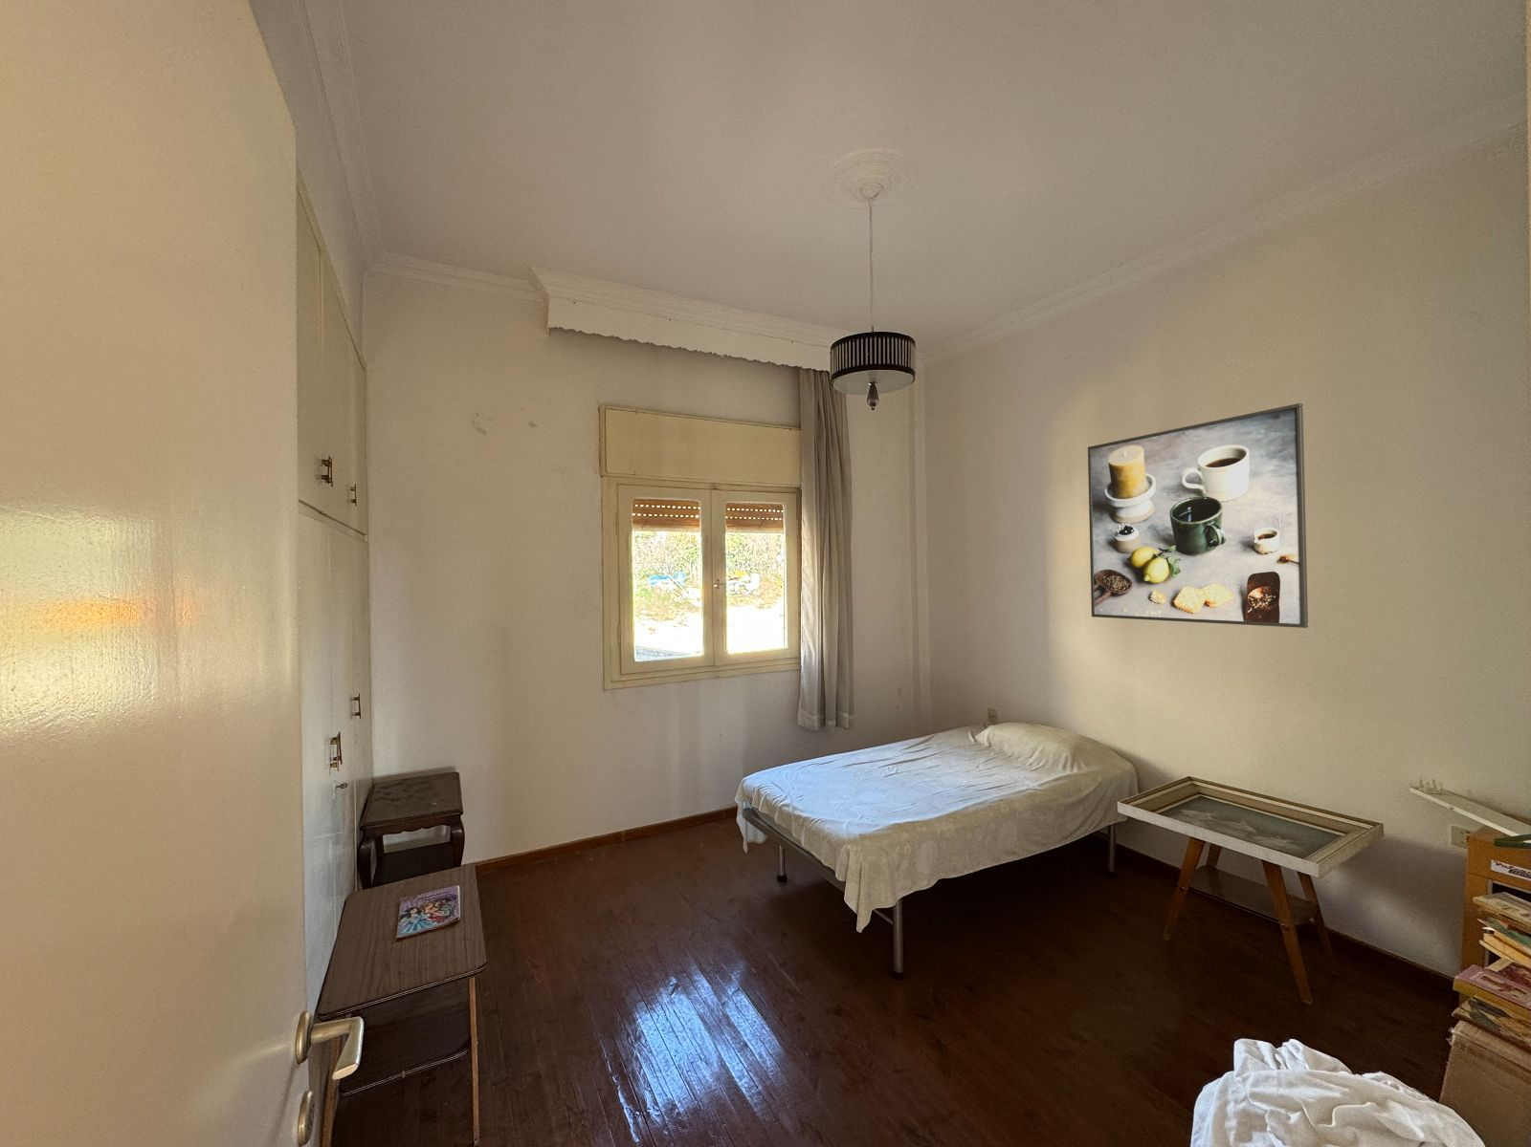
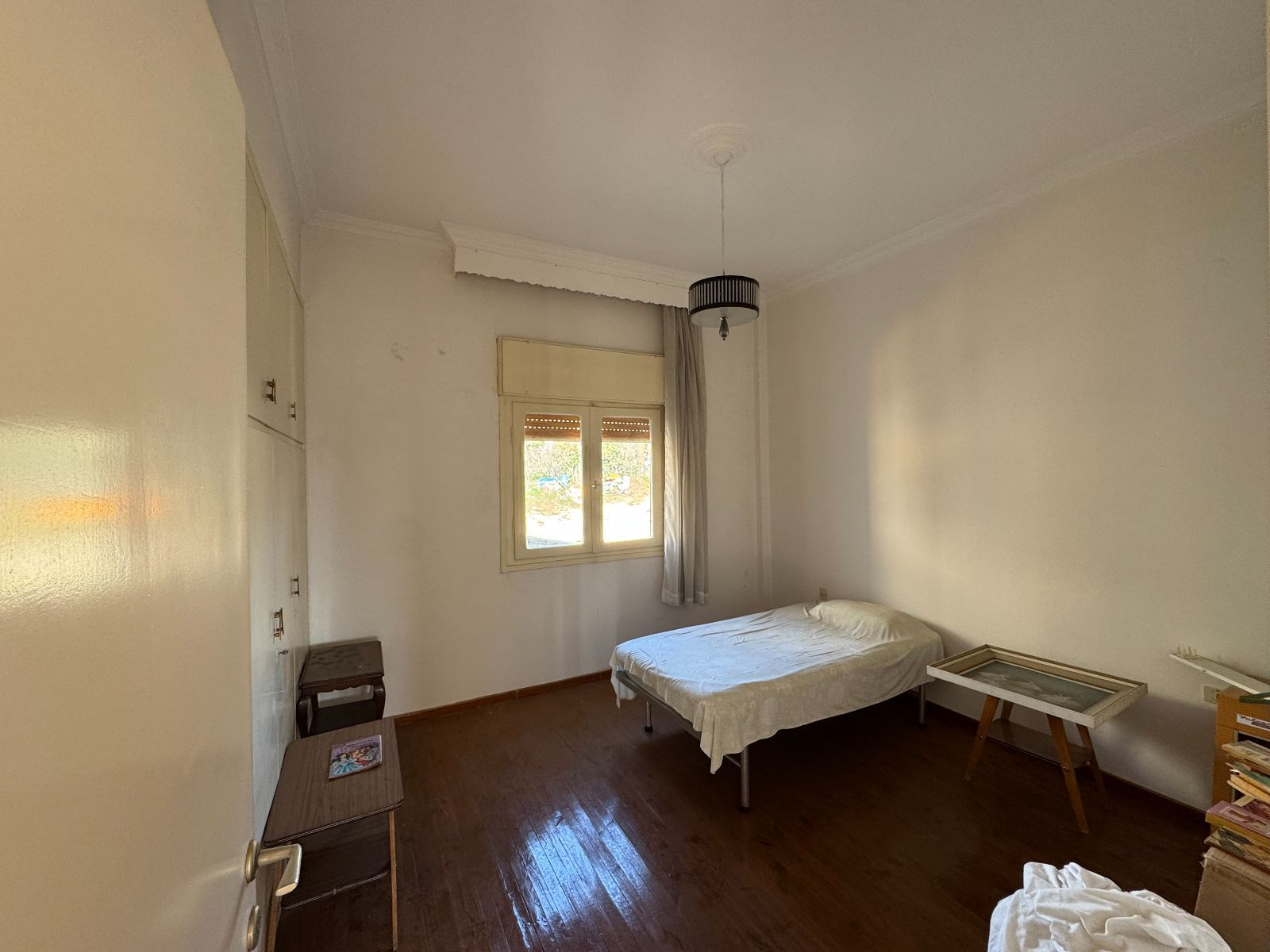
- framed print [1087,402,1309,629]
